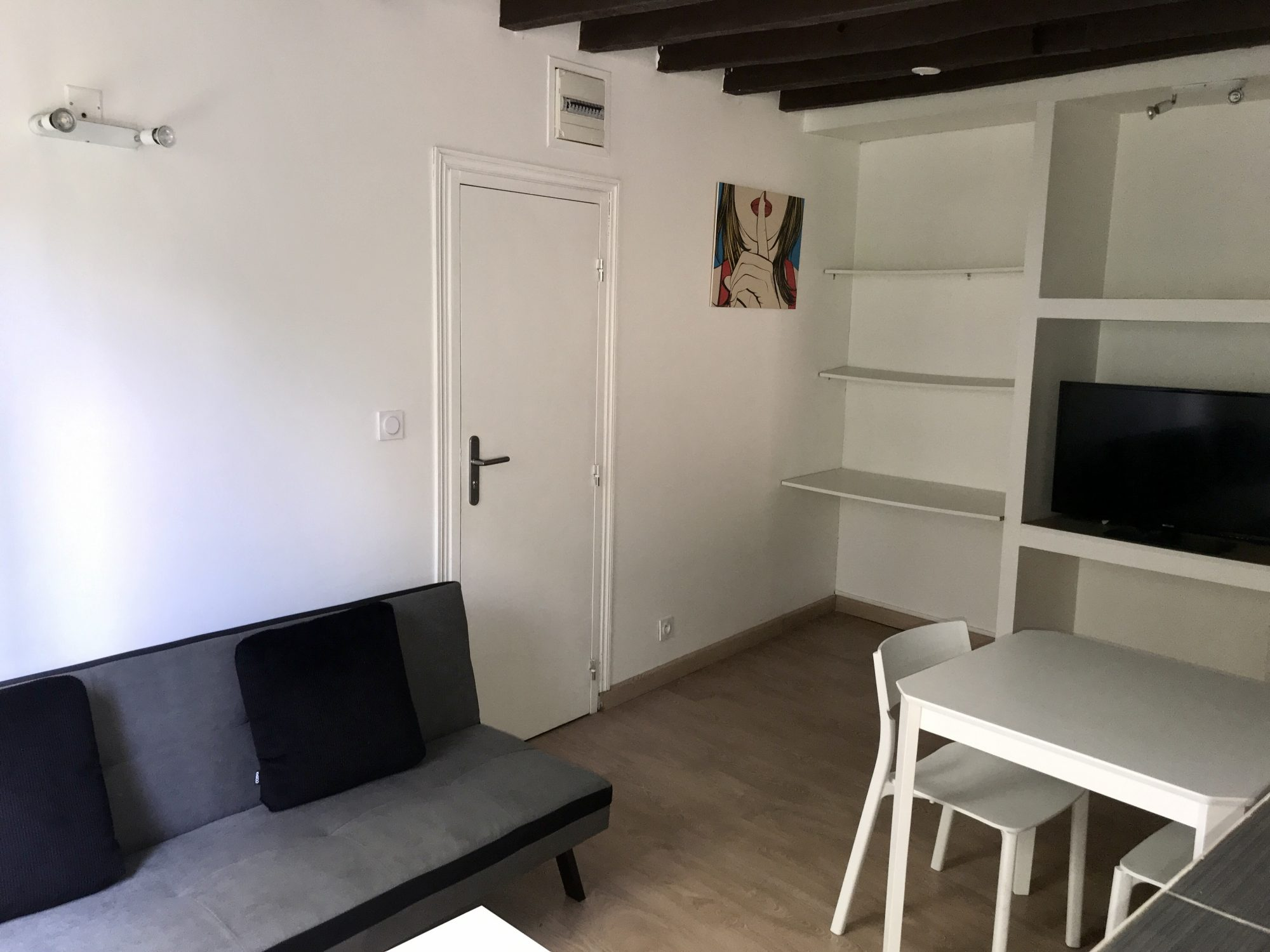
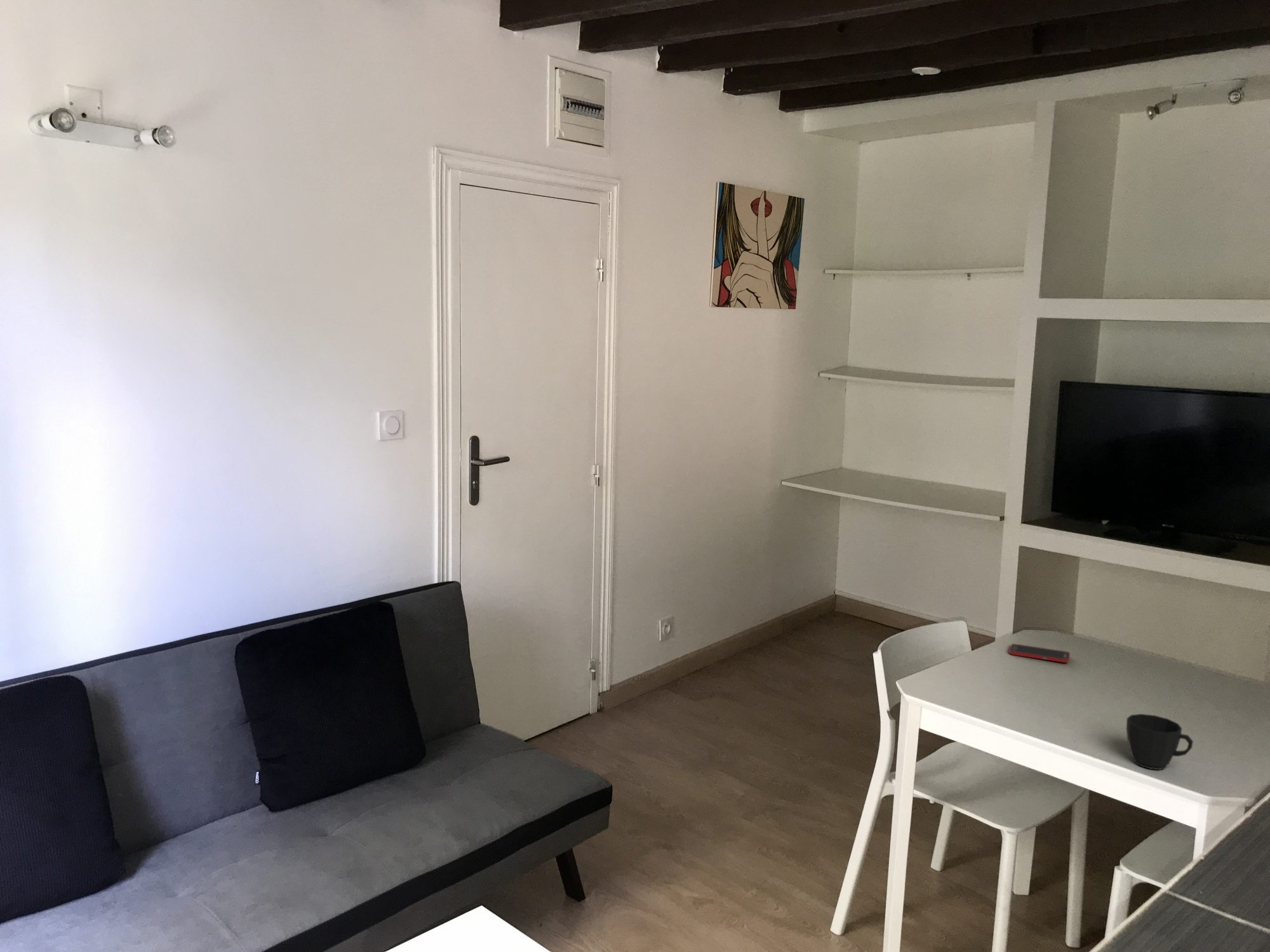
+ cup [1126,713,1194,770]
+ cell phone [1008,643,1071,663]
